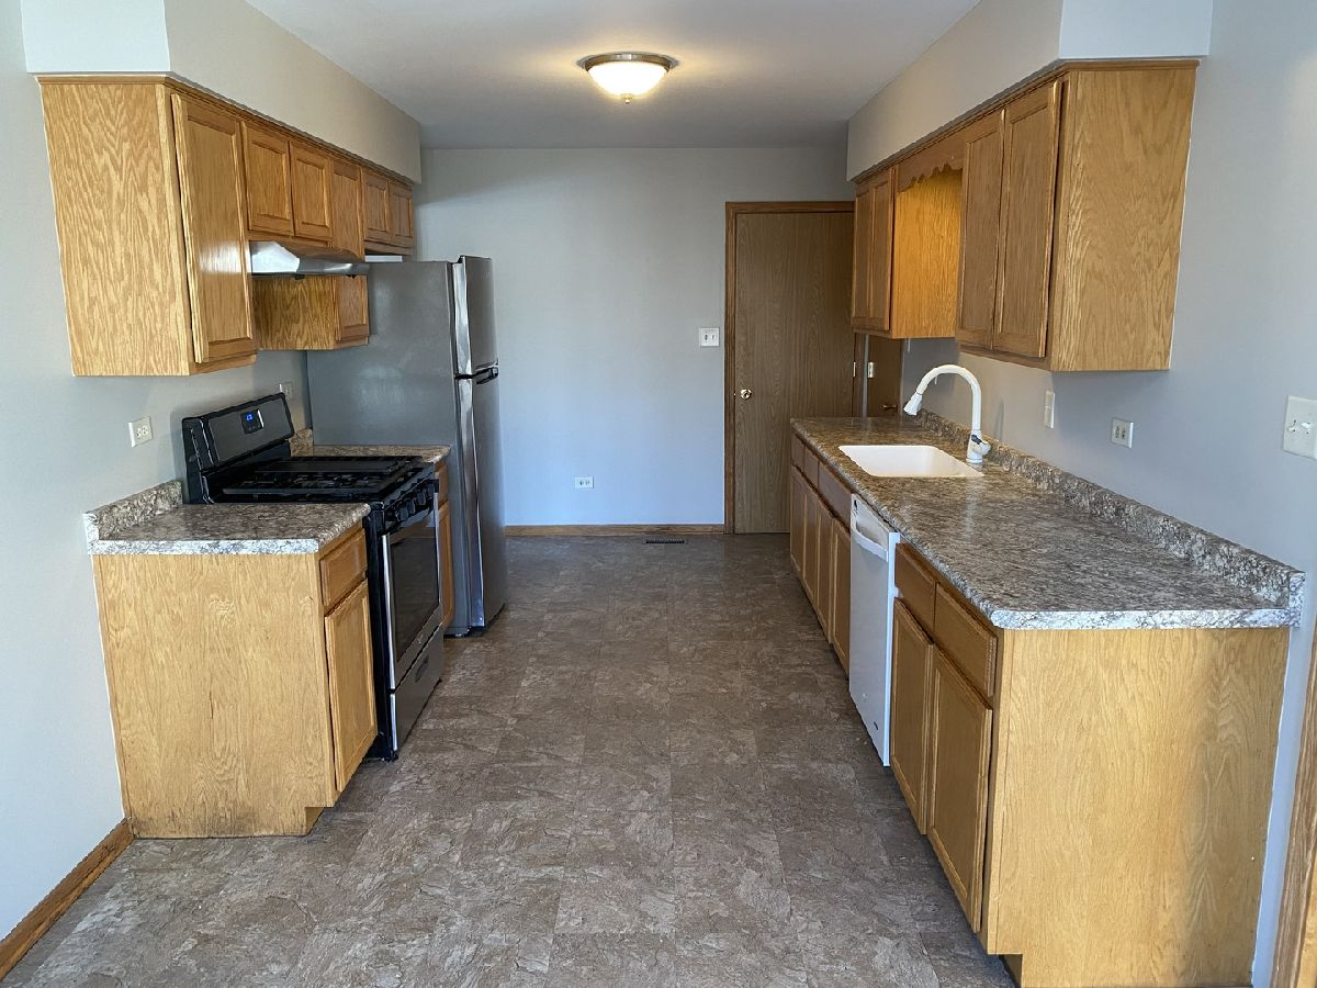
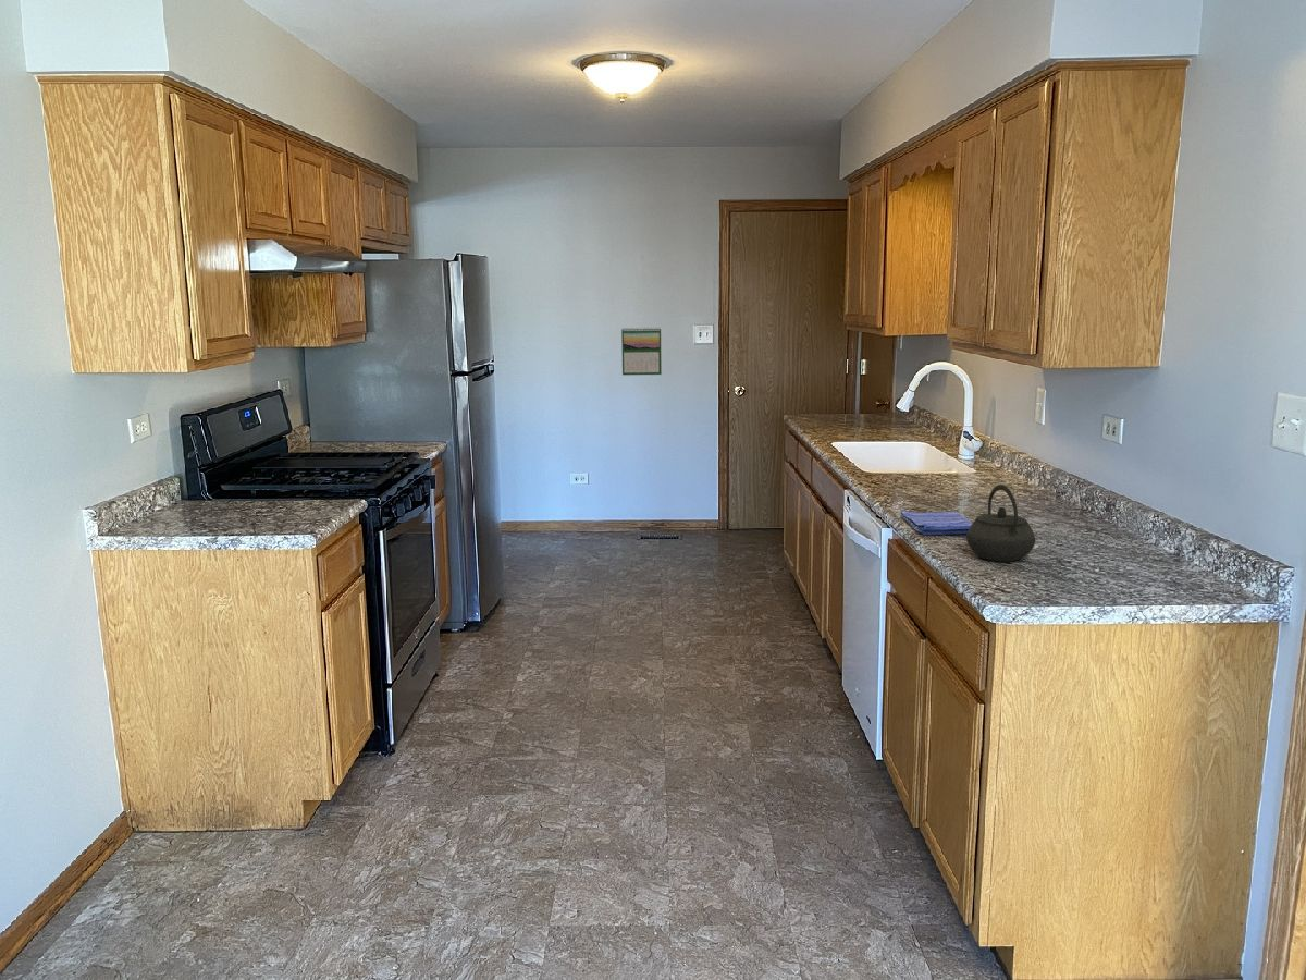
+ dish towel [900,510,973,536]
+ kettle [965,483,1036,563]
+ calendar [620,326,663,376]
